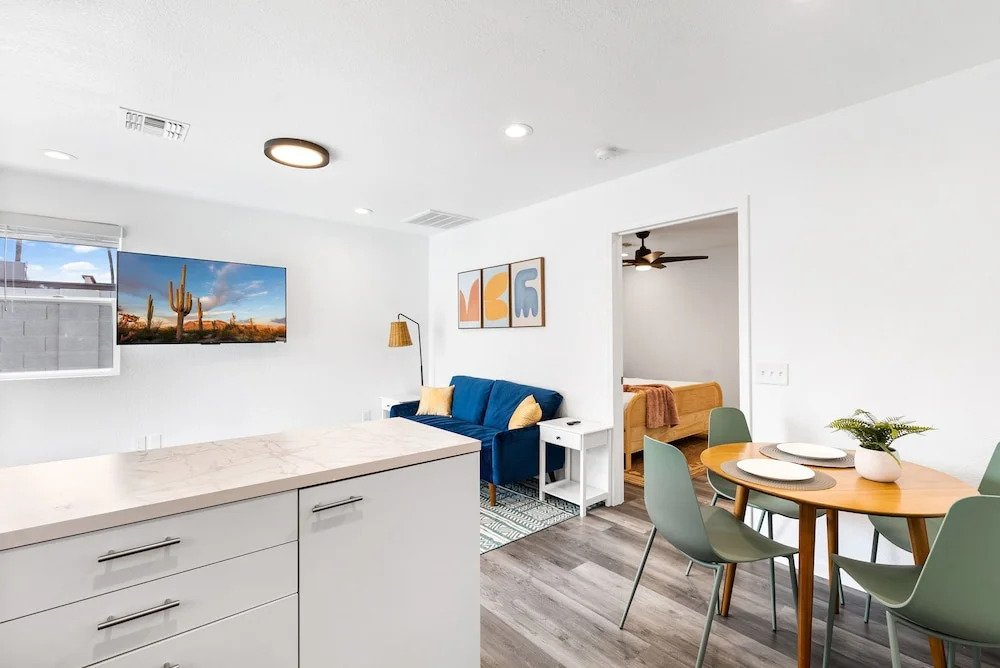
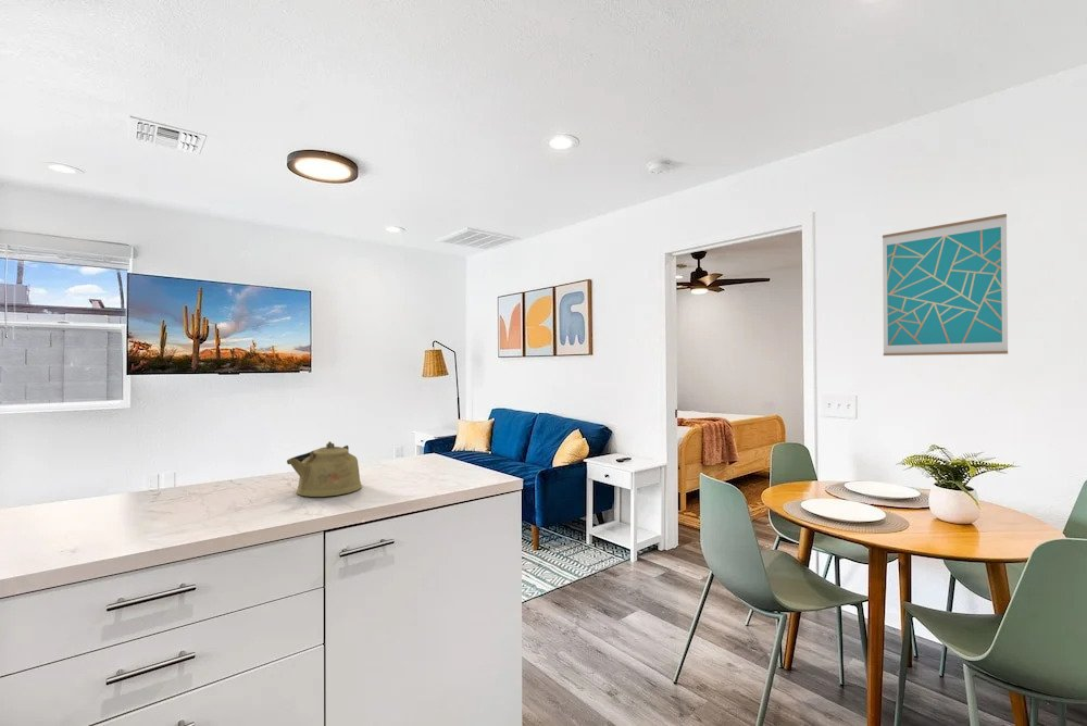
+ wall art [882,213,1009,356]
+ kettle [286,440,363,498]
